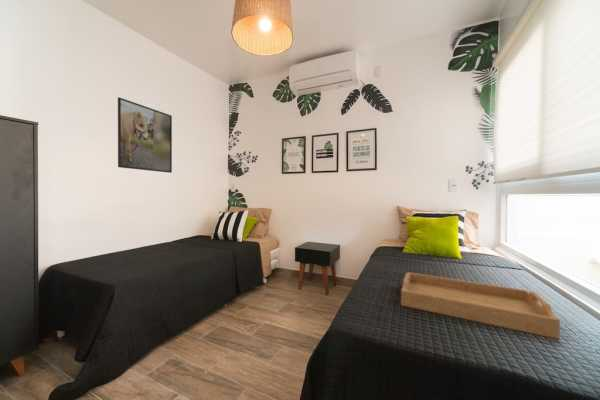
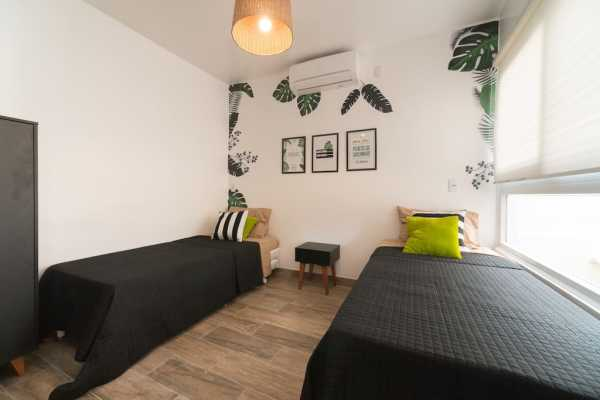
- serving tray [400,271,561,340]
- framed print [117,97,173,174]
